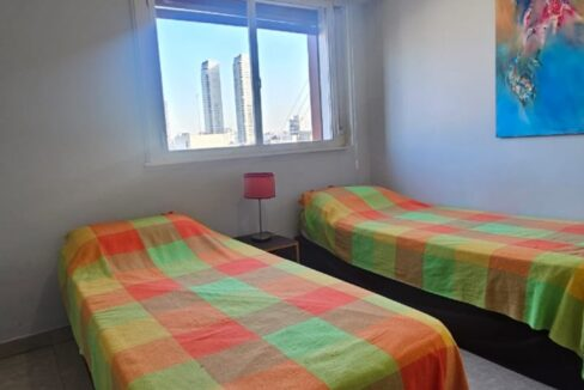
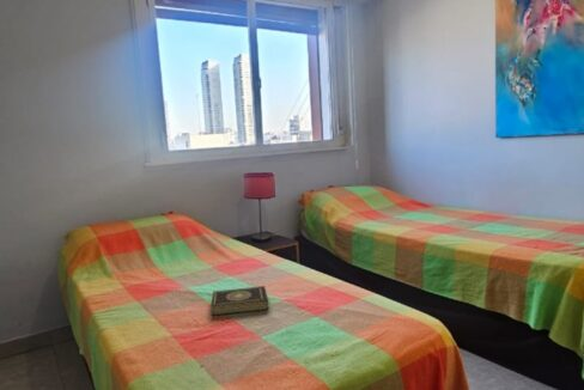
+ book [209,285,269,317]
